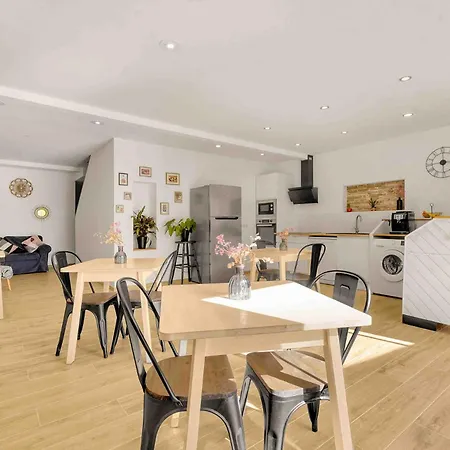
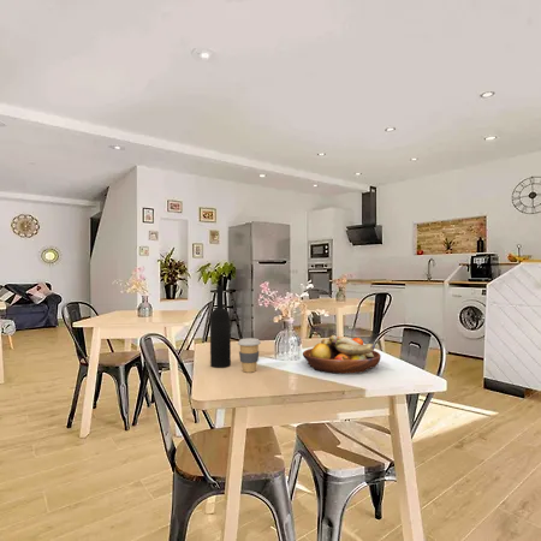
+ coffee cup [237,337,262,374]
+ fruit bowl [302,334,381,375]
+ wine bottle [209,285,232,369]
